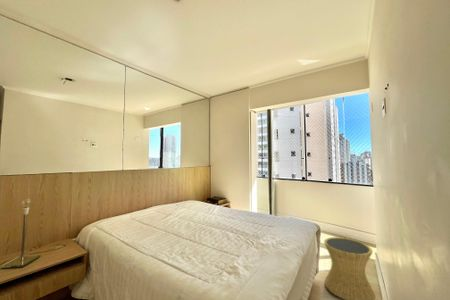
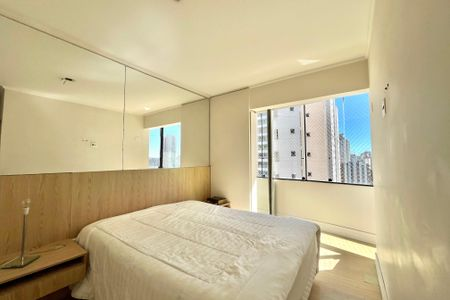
- side table [323,236,376,300]
